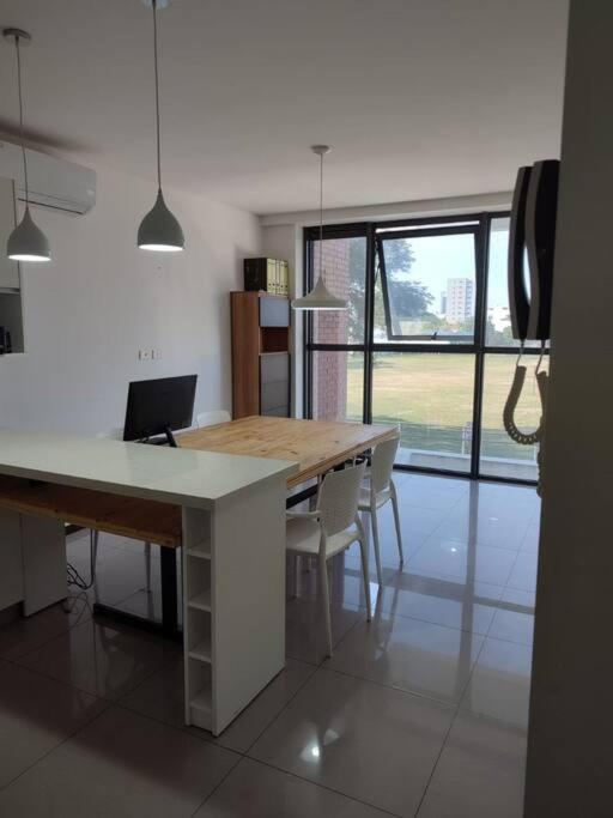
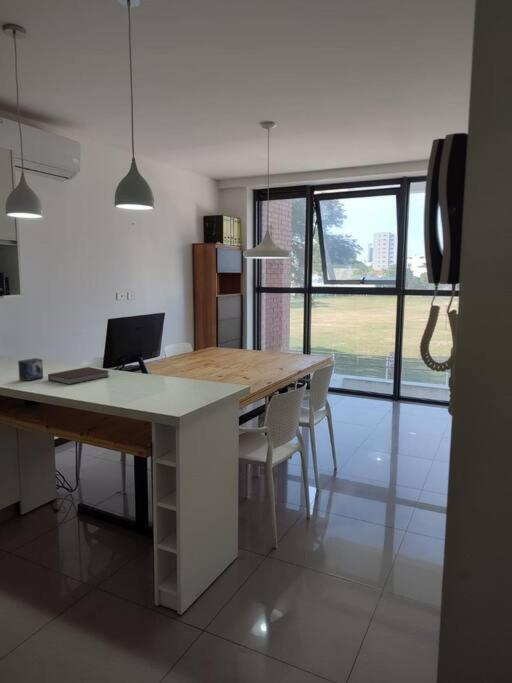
+ notebook [47,366,110,386]
+ small box [17,357,44,382]
